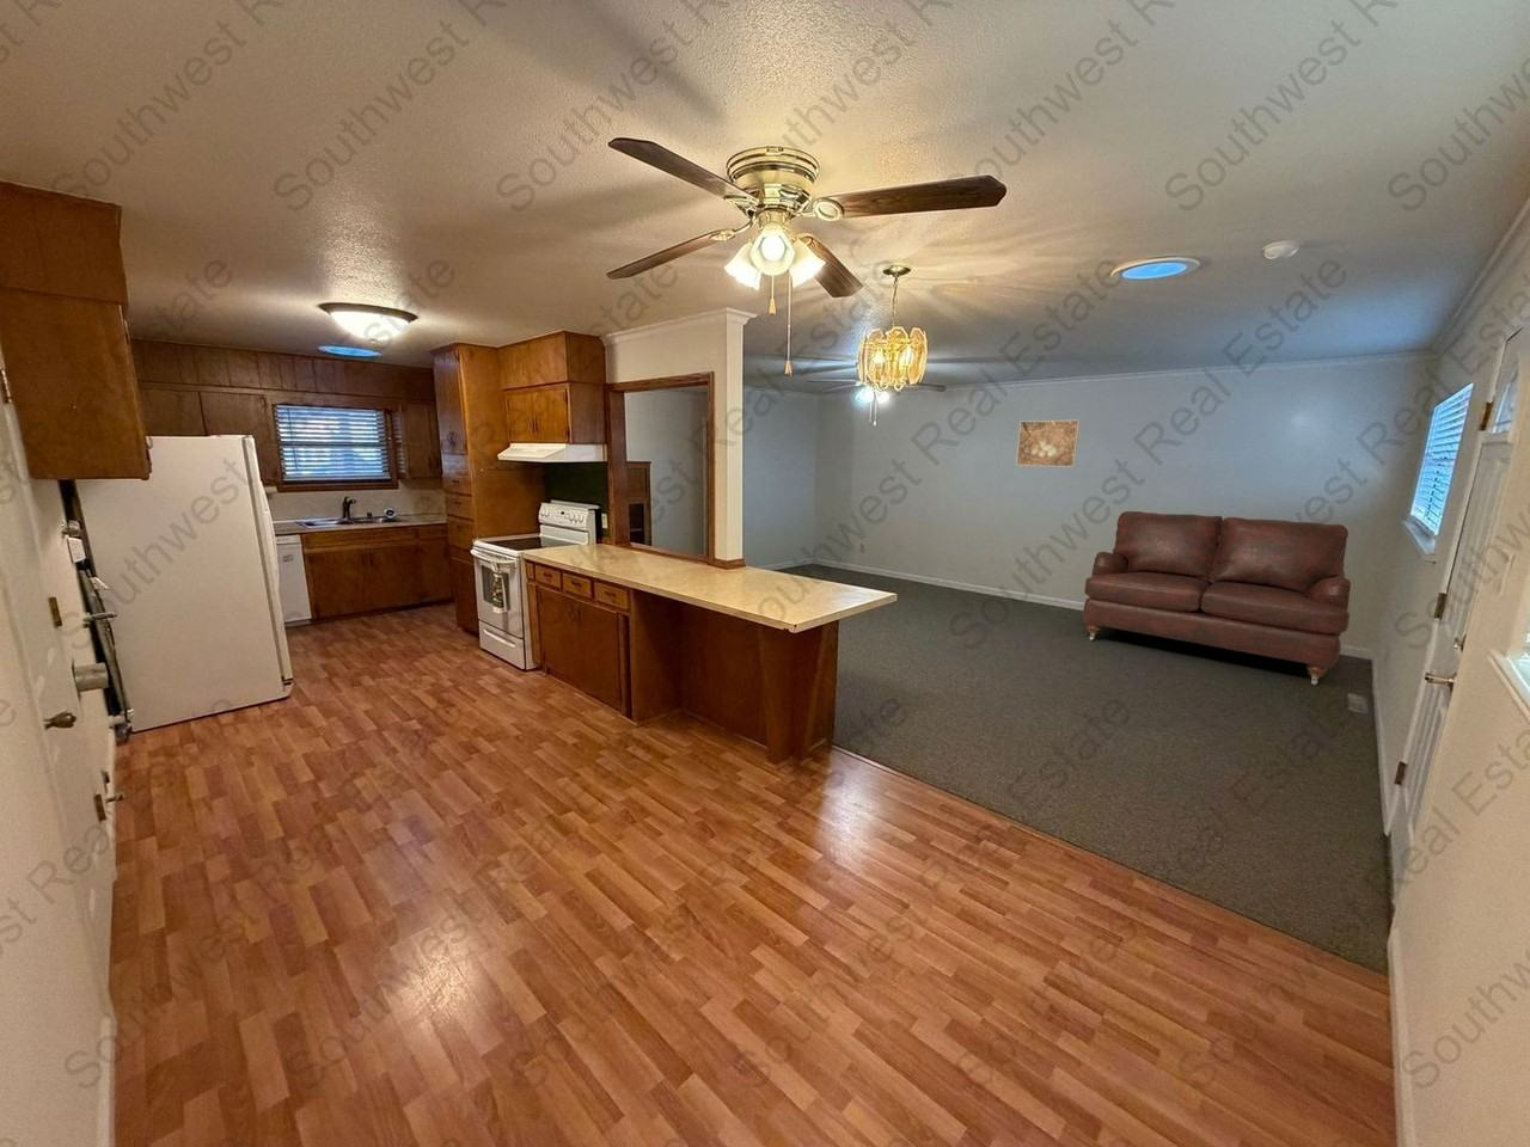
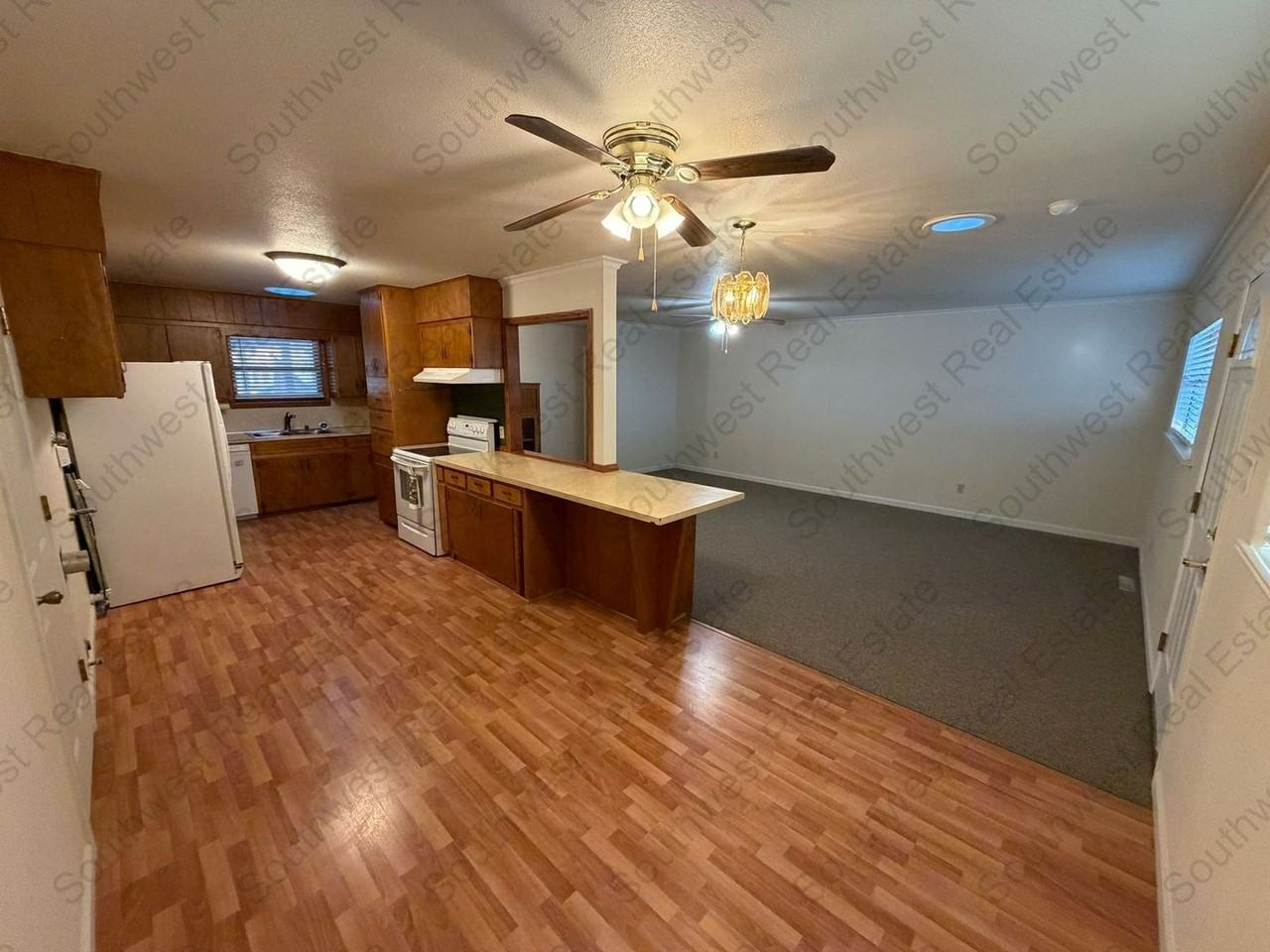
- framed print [1014,419,1081,469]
- sofa [1082,510,1352,686]
